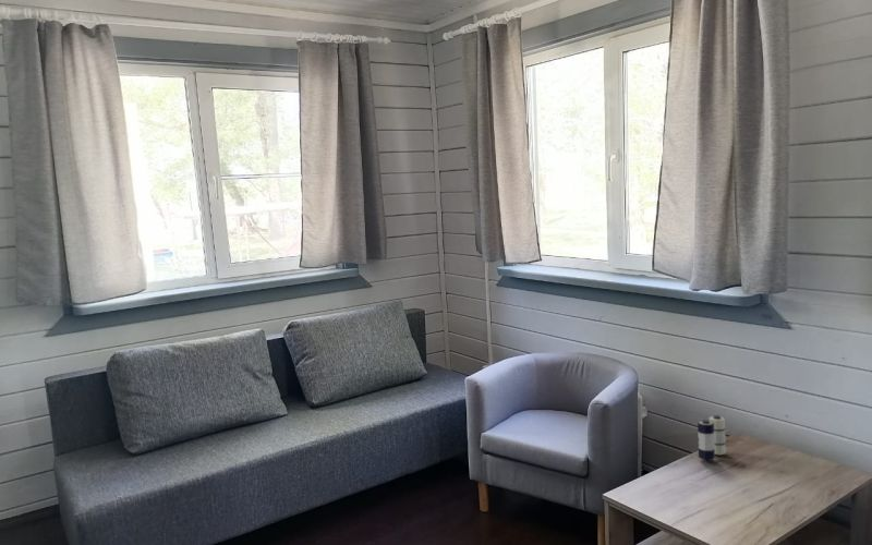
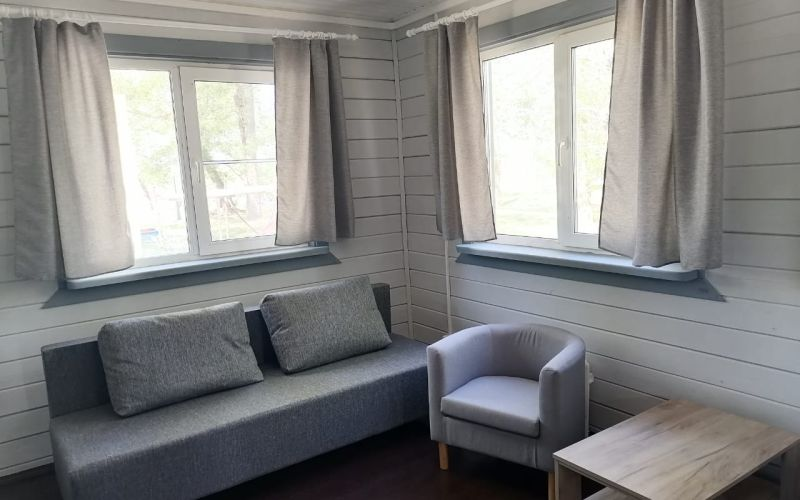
- candle [697,414,727,473]
